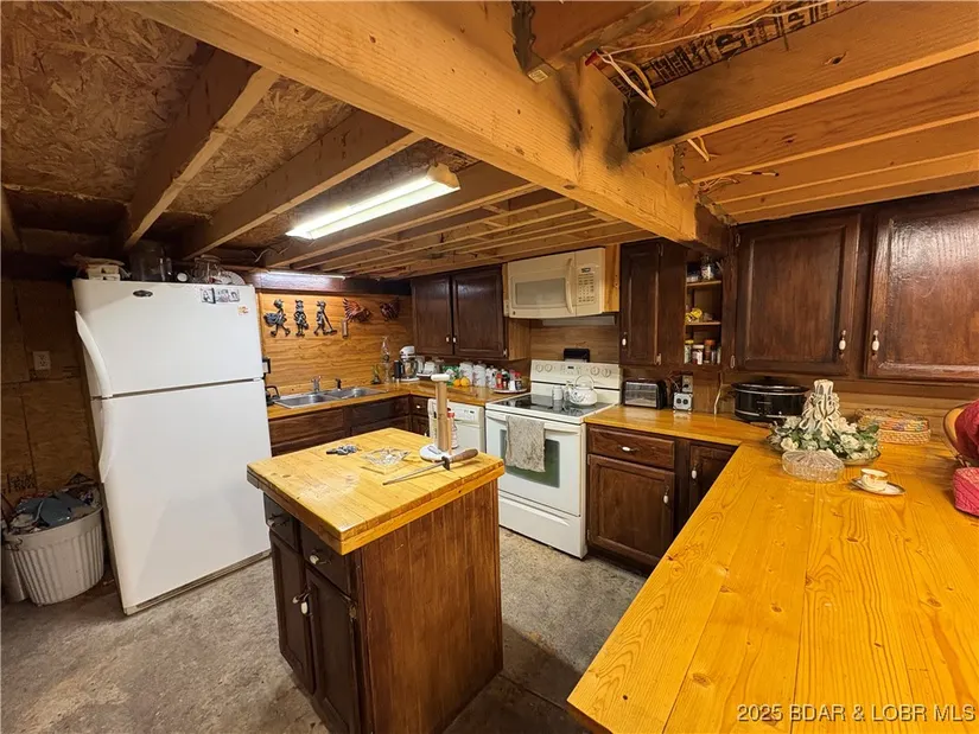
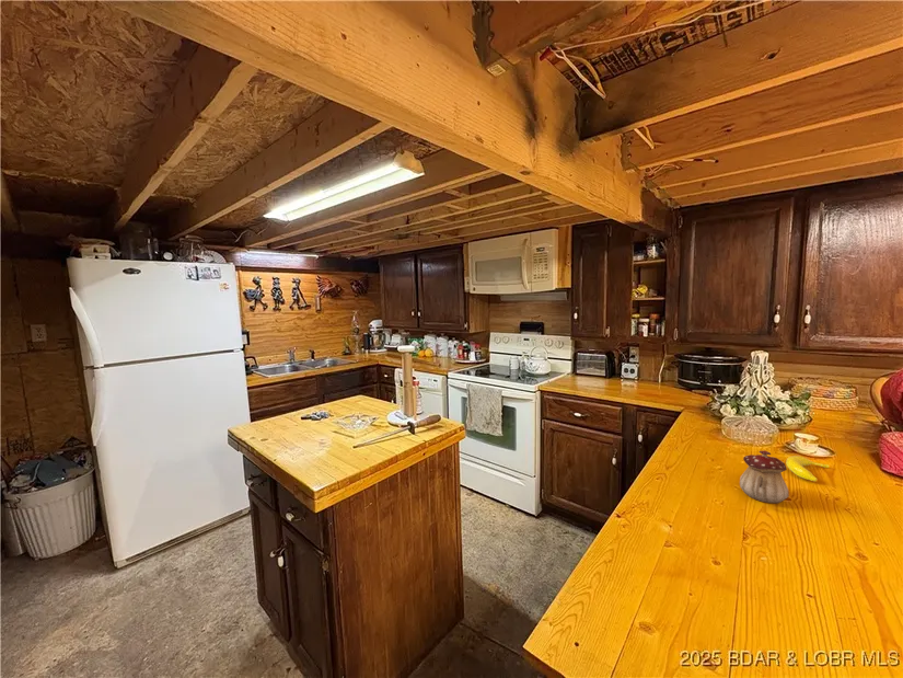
+ banana [785,455,831,482]
+ teapot [739,449,789,504]
